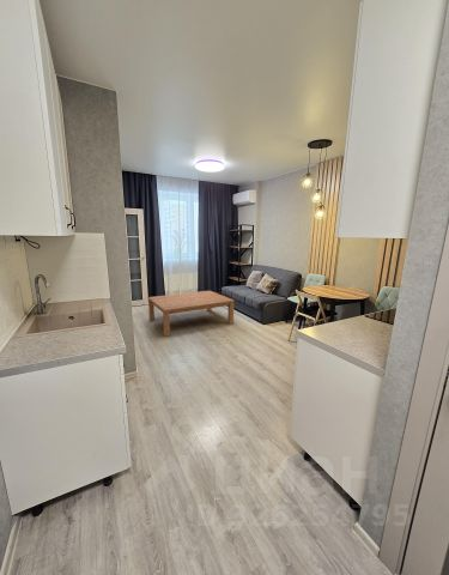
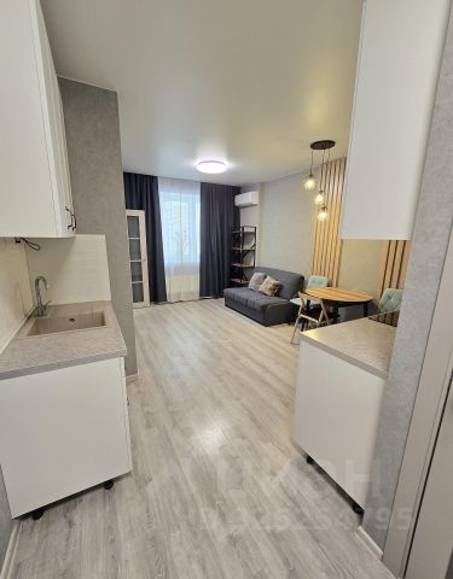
- coffee table [147,290,236,338]
